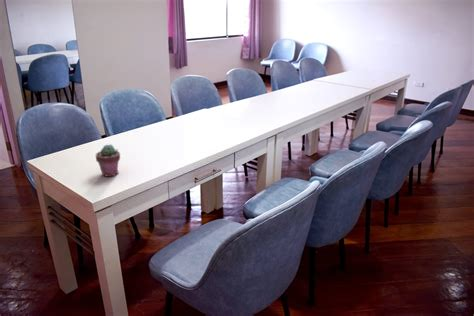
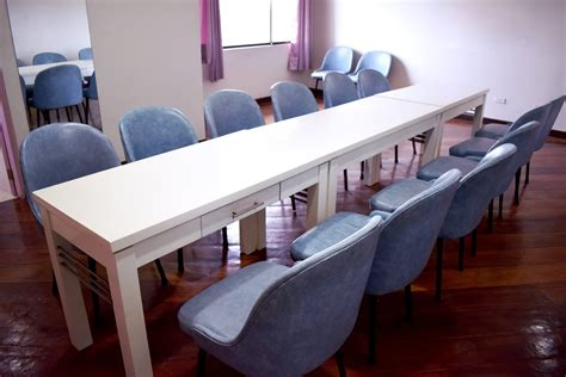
- potted succulent [95,143,121,178]
